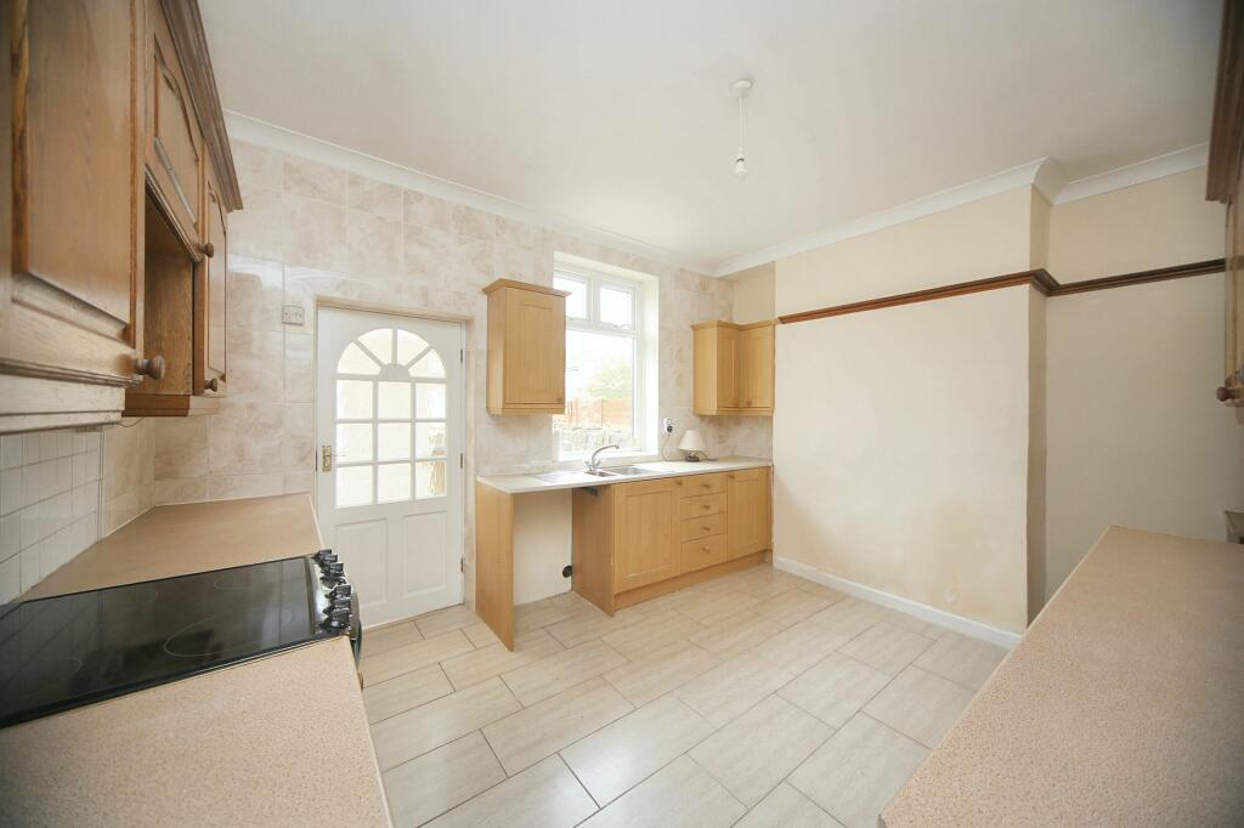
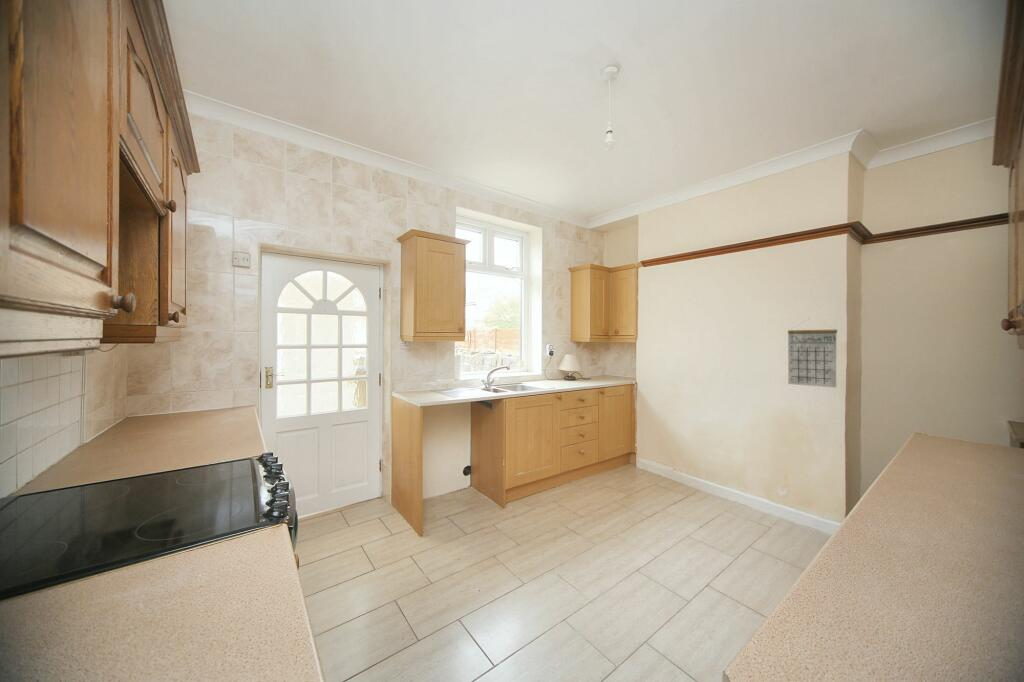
+ calendar [787,318,838,389]
